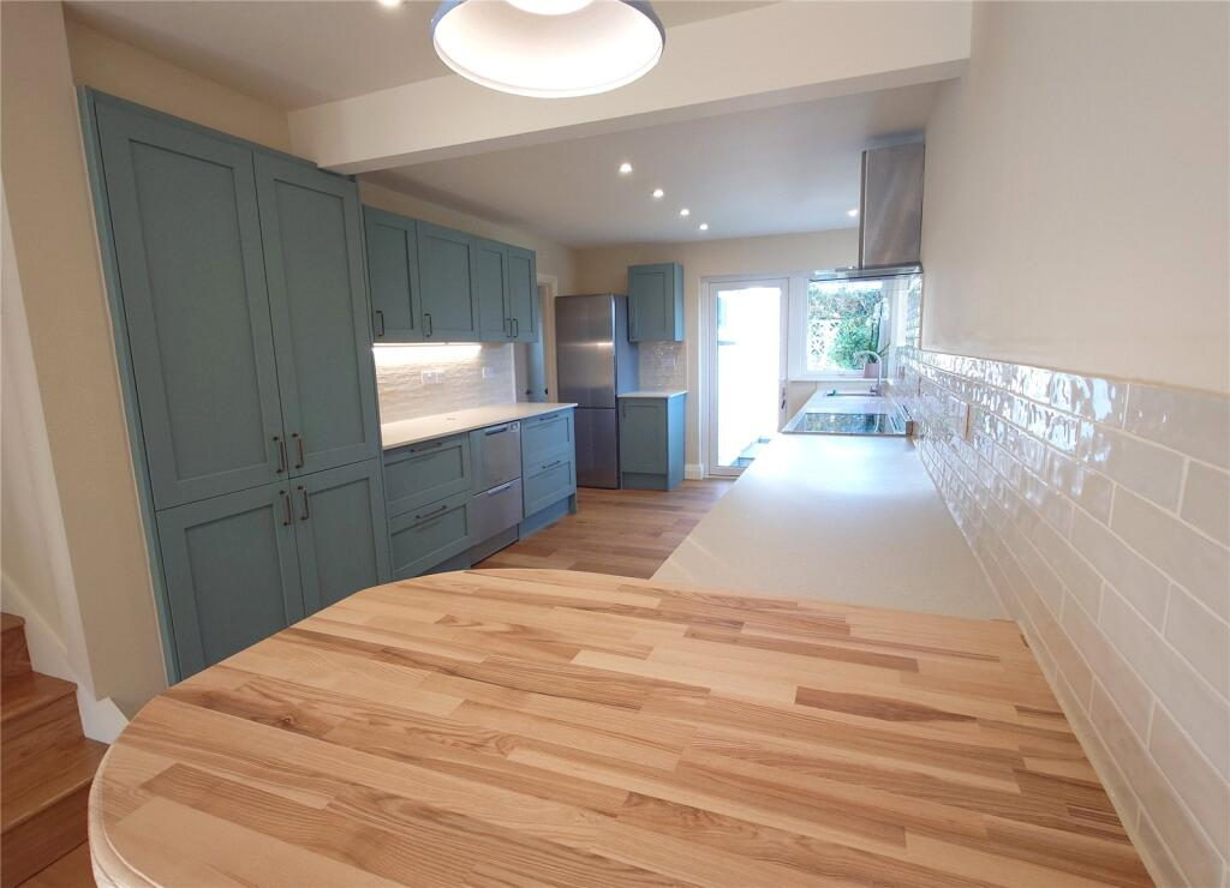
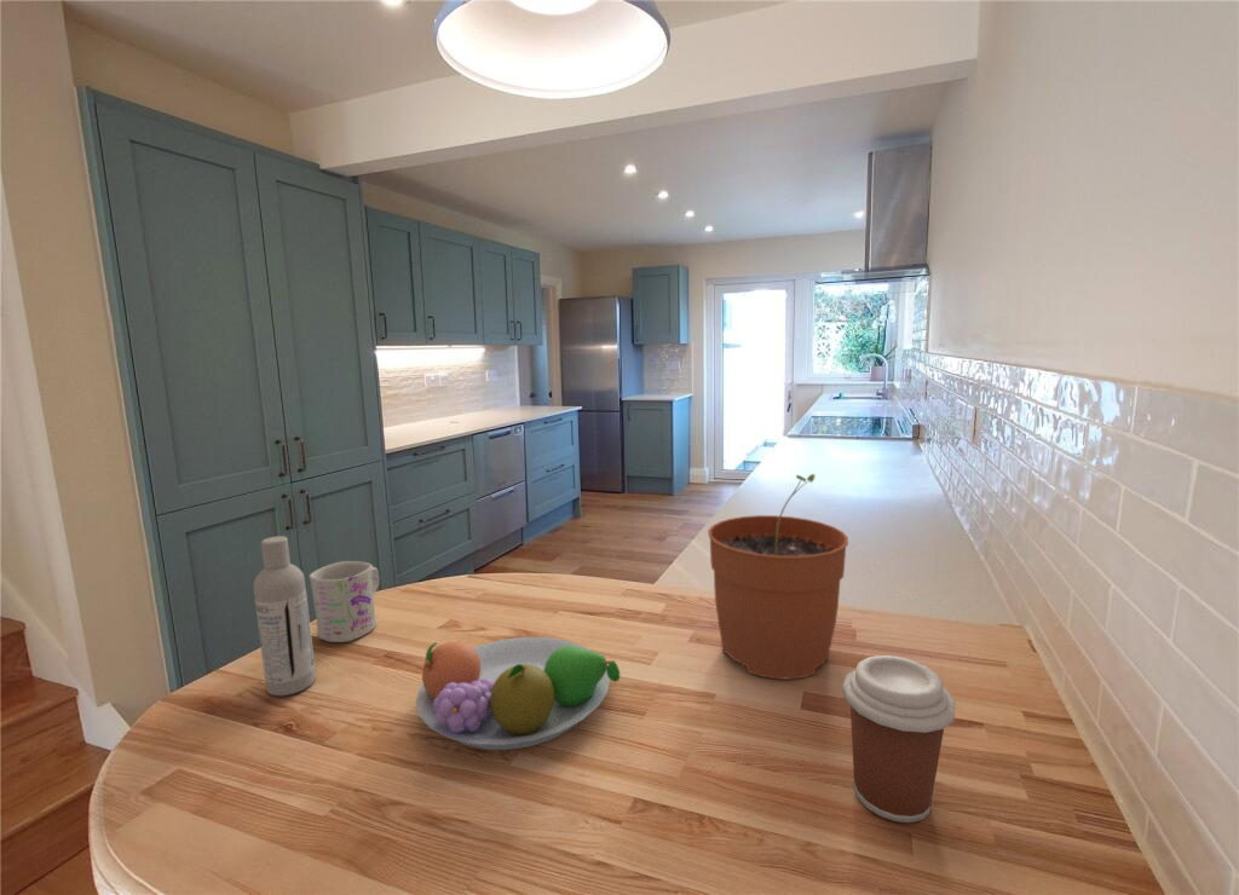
+ fruit bowl [415,636,621,751]
+ bottle [252,535,317,697]
+ plant pot [707,473,849,681]
+ coffee cup [841,654,956,824]
+ mug [309,560,380,643]
